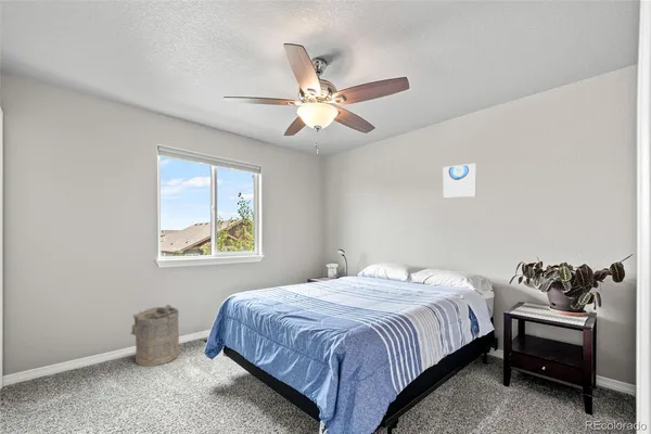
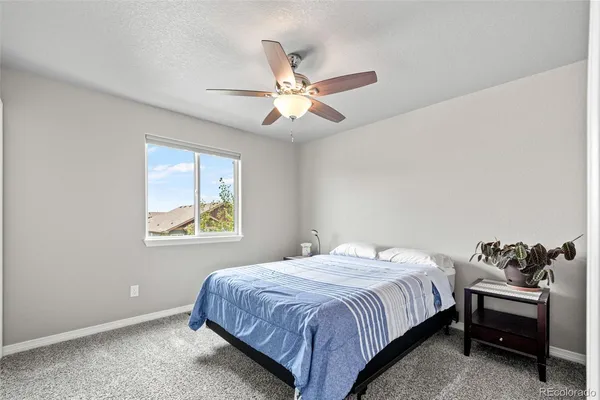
- laundry hamper [129,304,180,368]
- wall art [442,163,477,200]
